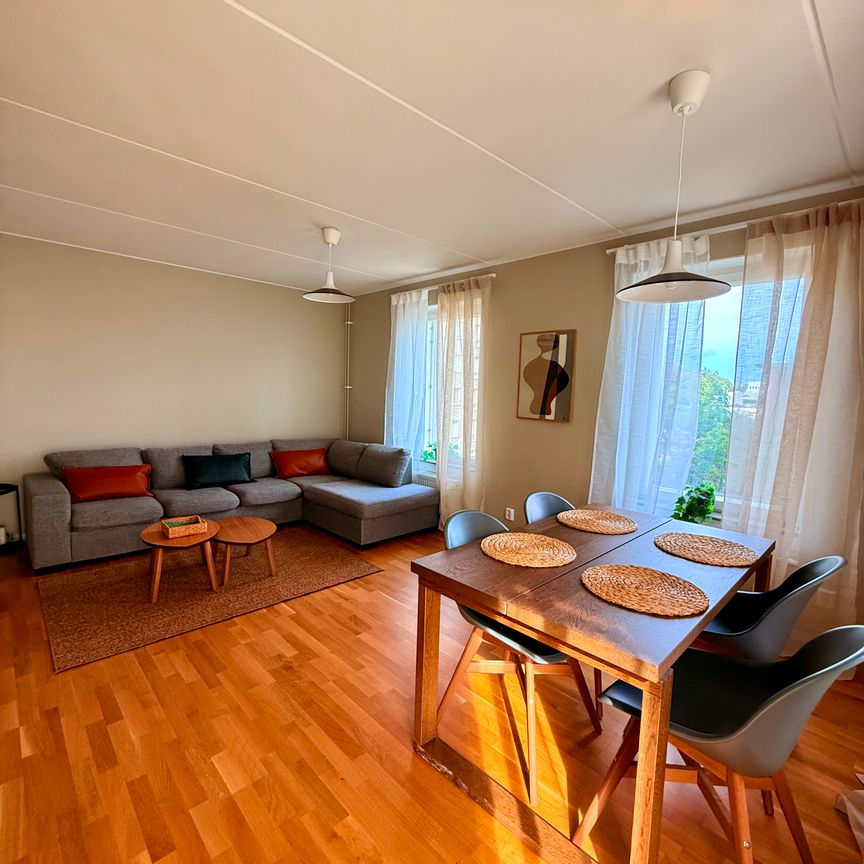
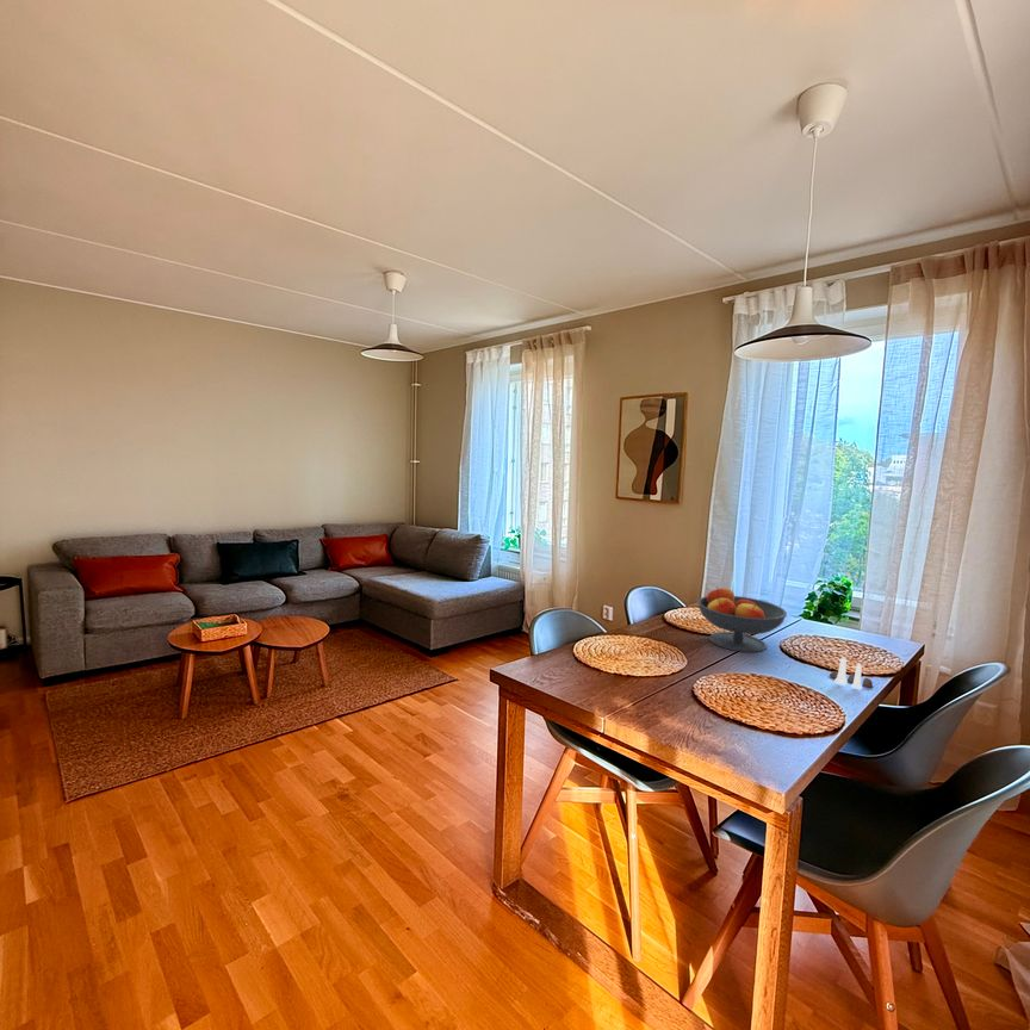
+ fruit bowl [696,584,788,653]
+ salt and pepper shaker set [829,657,874,690]
